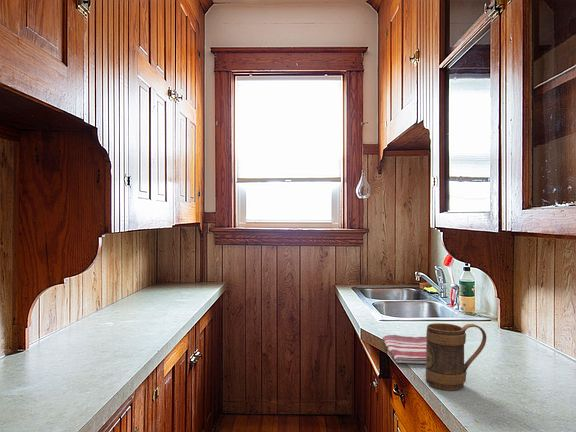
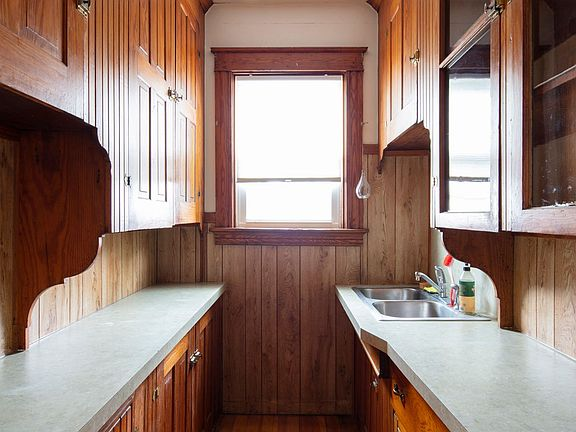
- mug [424,322,487,391]
- dish towel [382,334,427,365]
